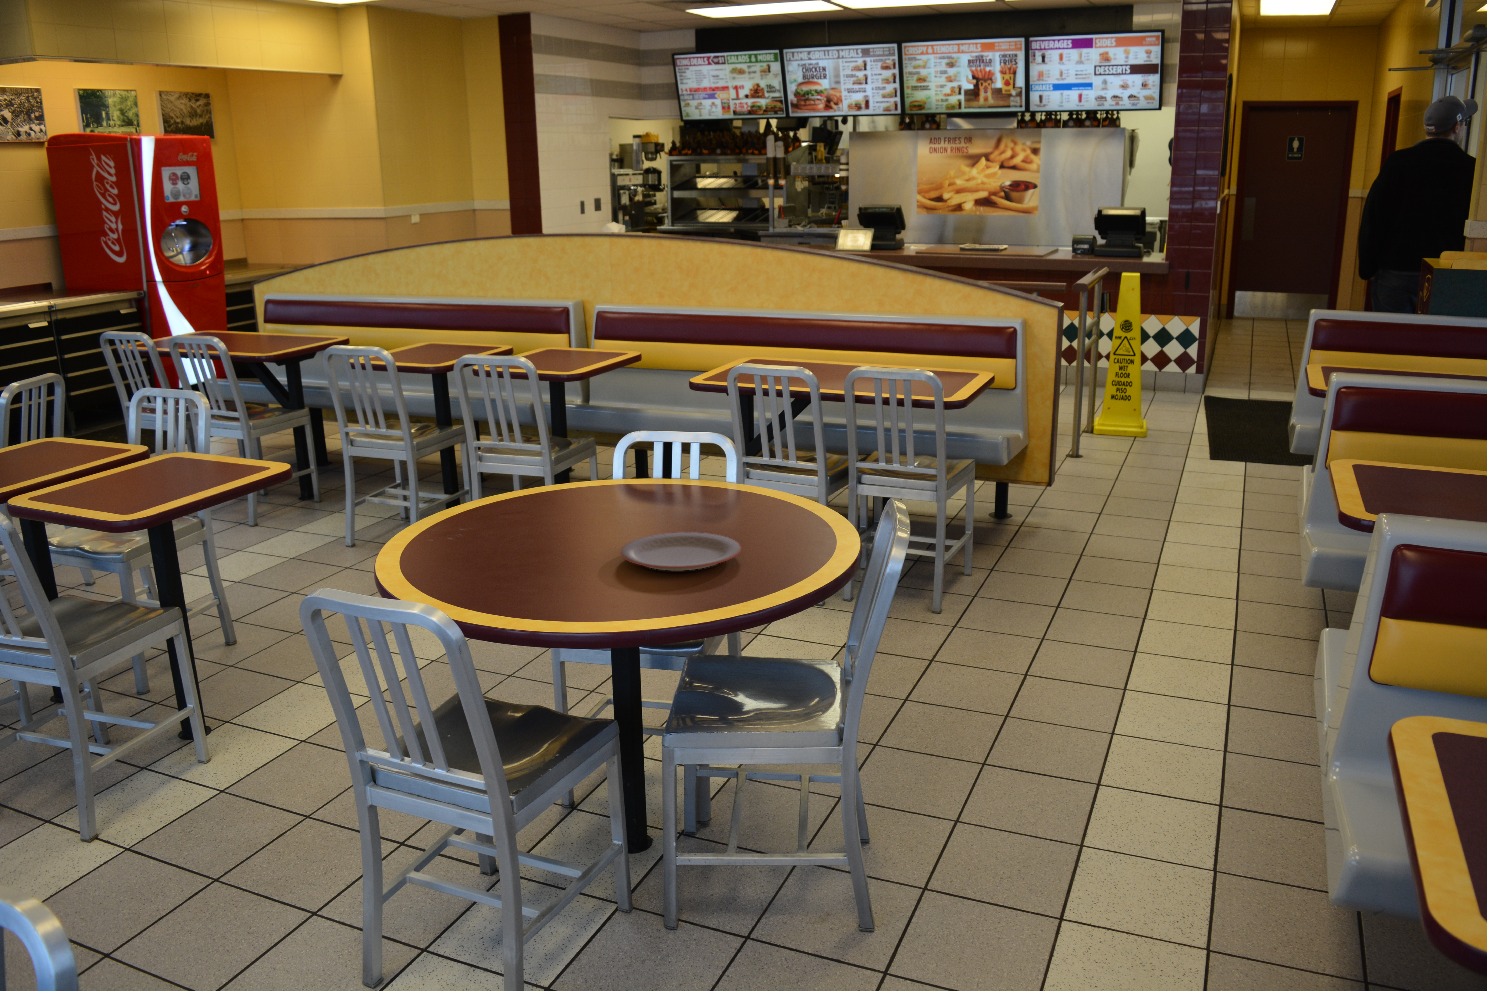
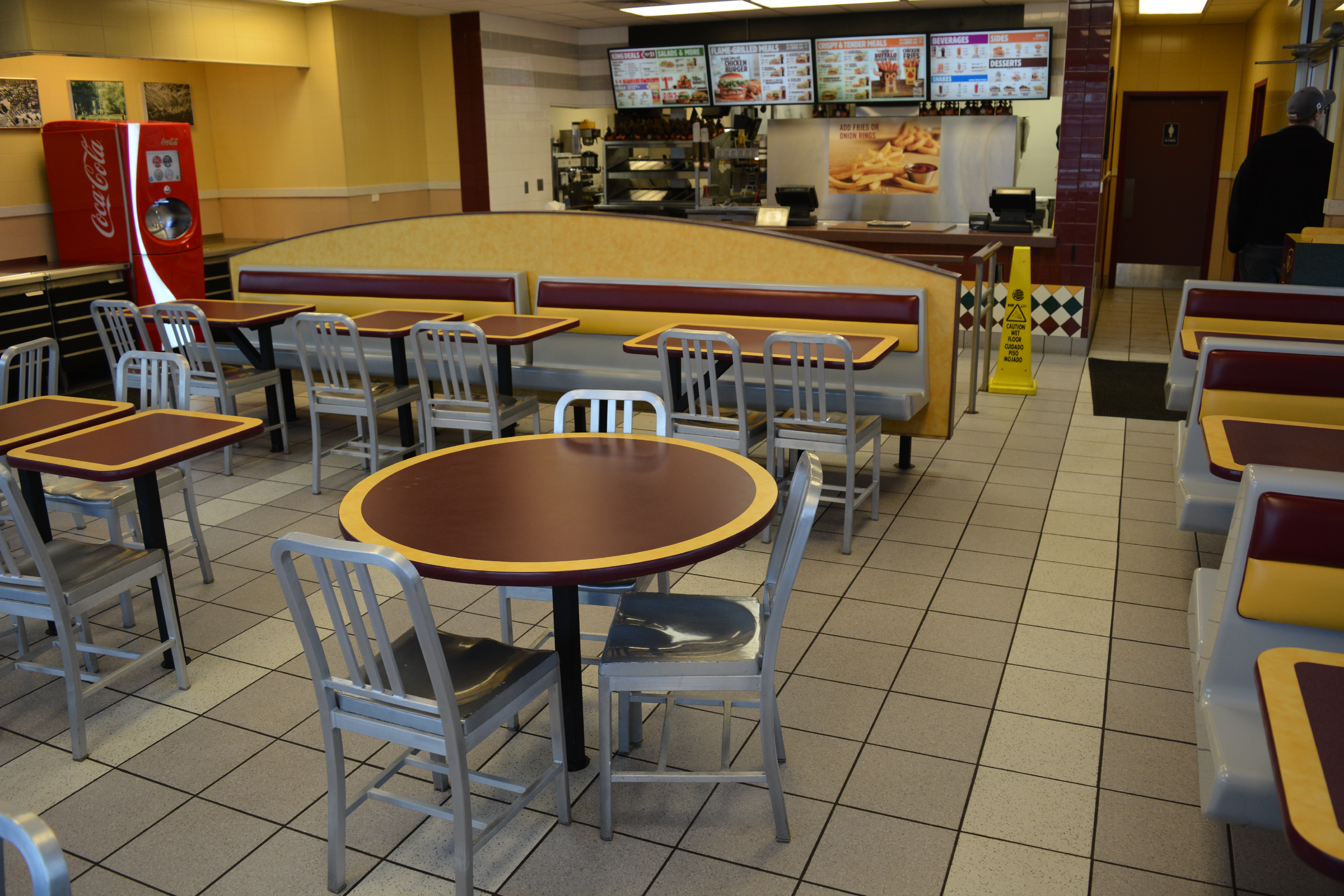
- plate [620,532,741,571]
